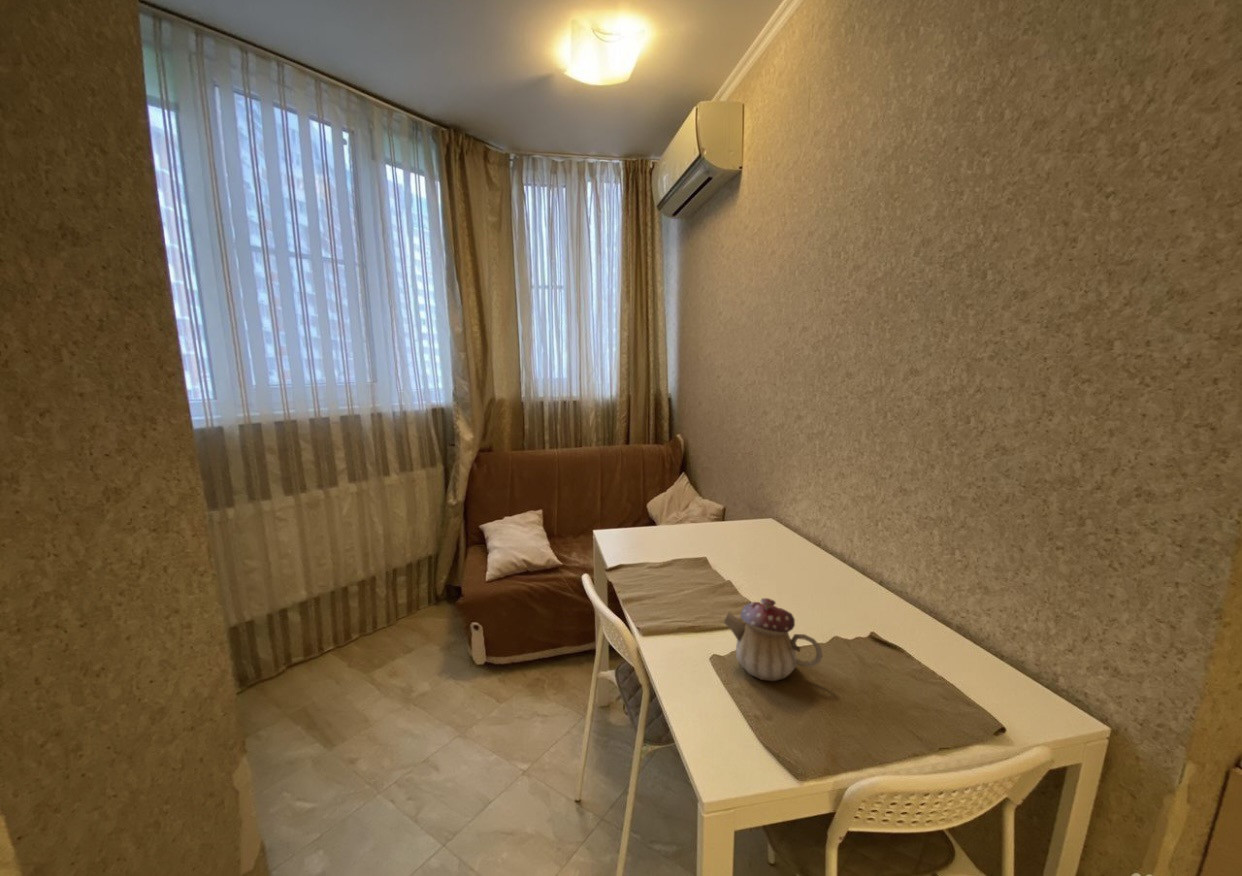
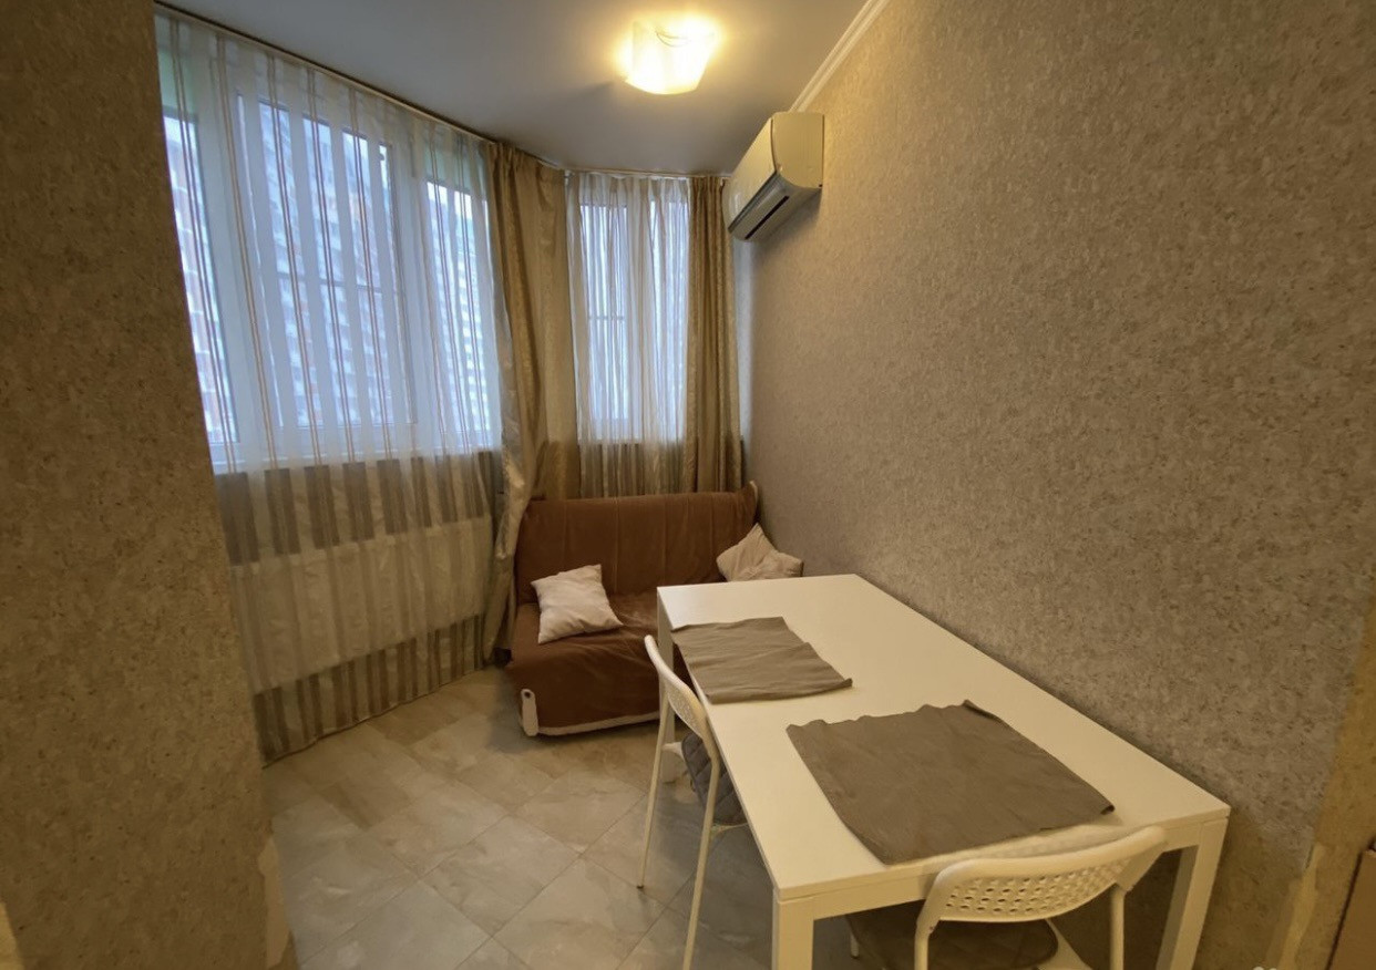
- teapot [722,597,824,682]
